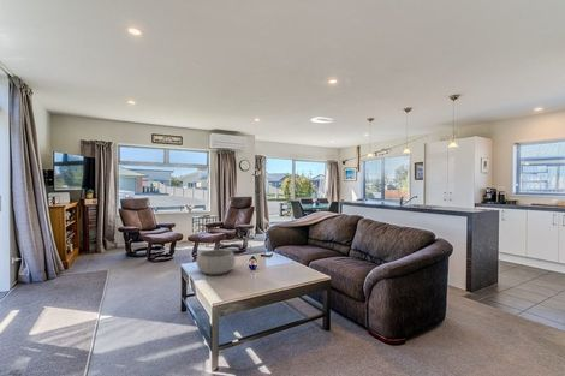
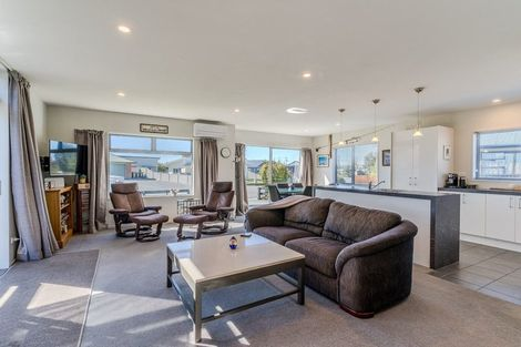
- decorative bowl [195,249,236,276]
